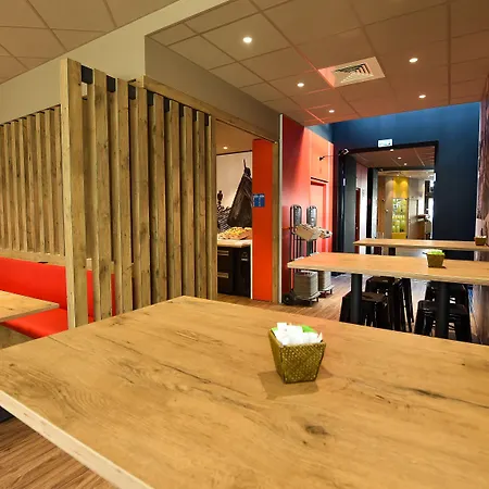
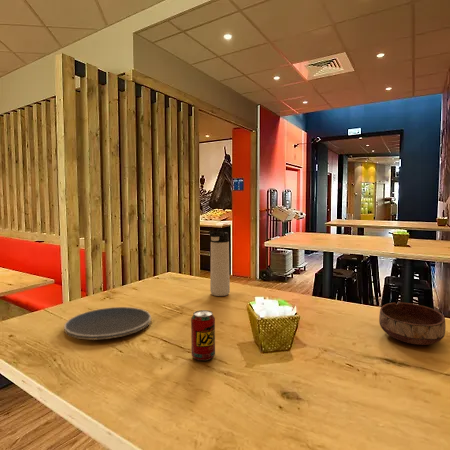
+ beverage can [190,309,216,362]
+ plate [63,306,152,341]
+ thermos bottle [208,228,231,297]
+ bowl [378,302,447,346]
